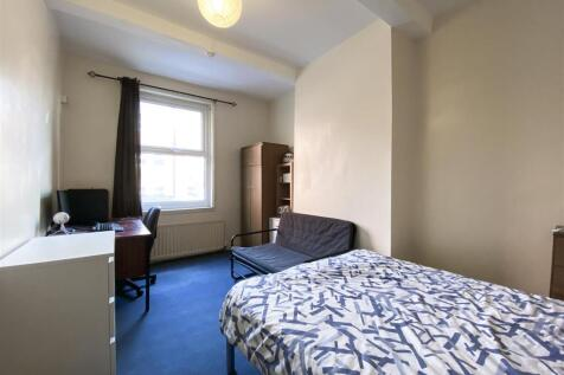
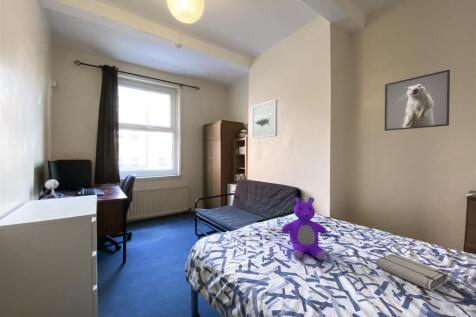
+ tote bag [375,253,476,304]
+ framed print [384,68,451,132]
+ stuffed bear [281,196,327,261]
+ wall art [251,98,278,140]
